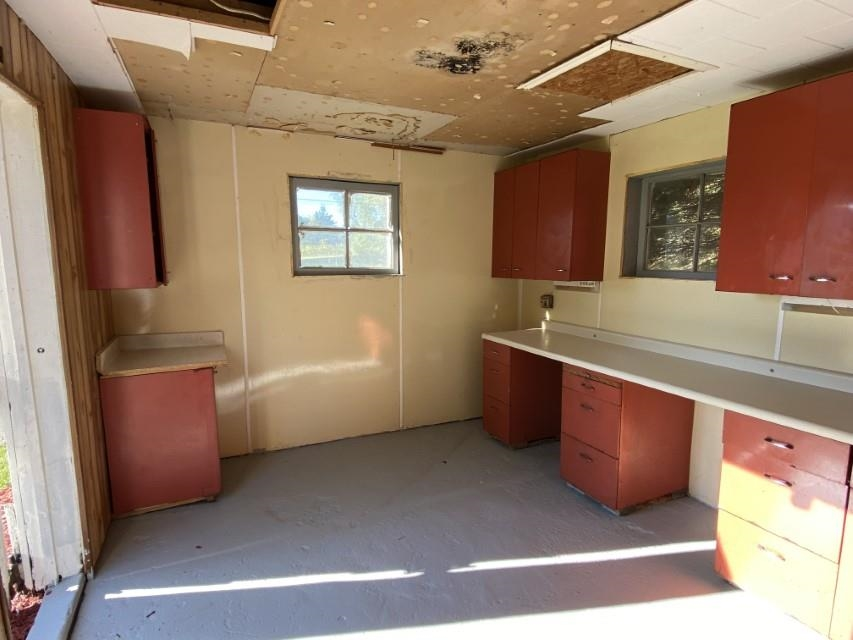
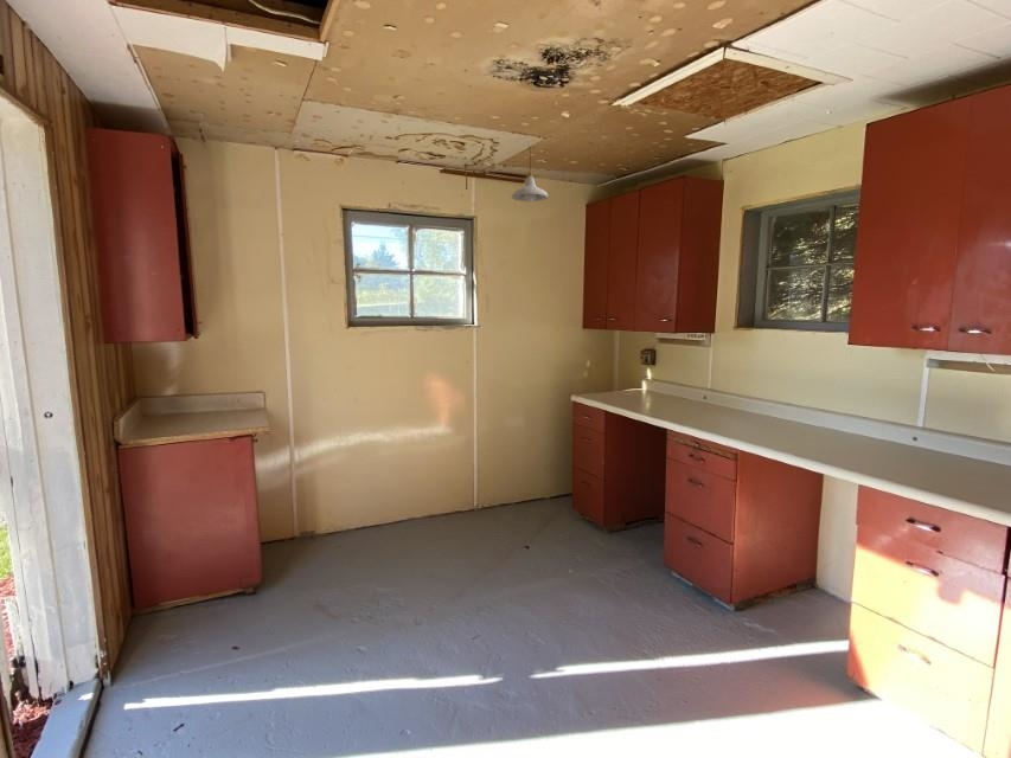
+ pendant light [511,146,550,204]
